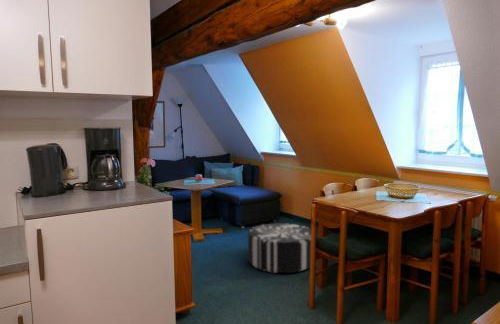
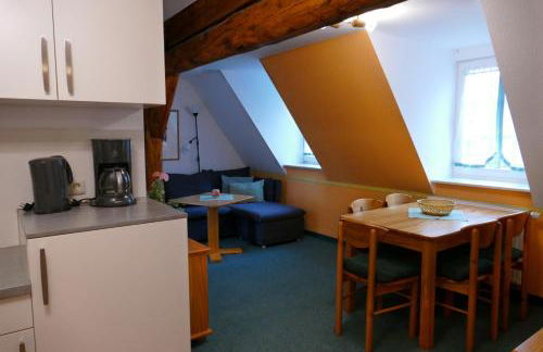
- pouf [247,223,312,274]
